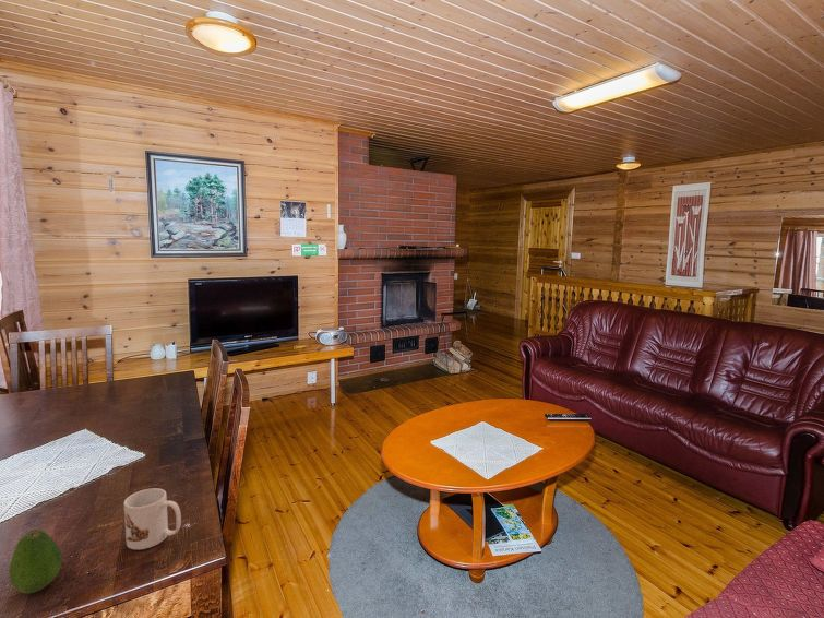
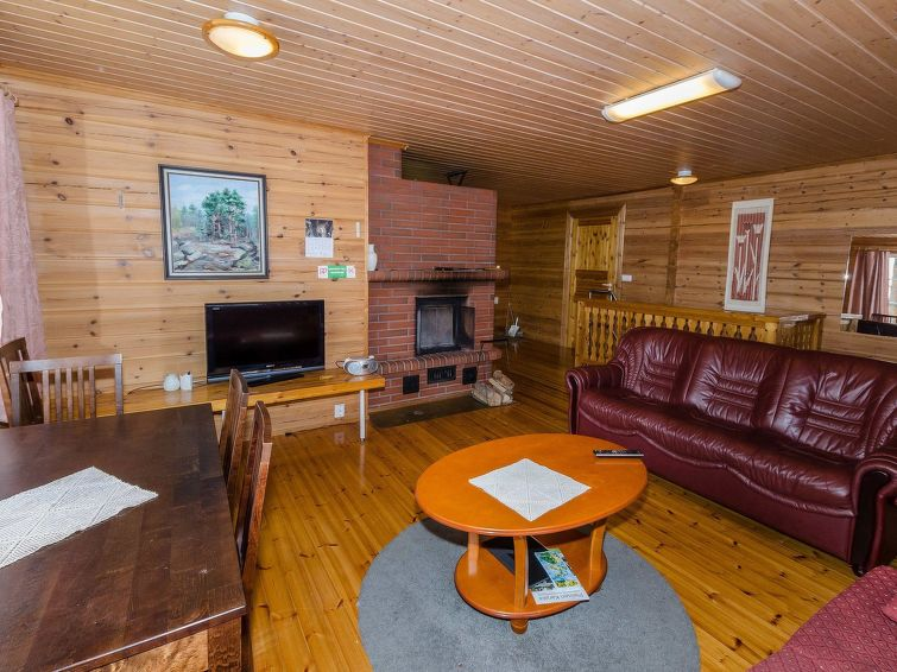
- fruit [8,530,63,594]
- mug [123,487,182,550]
